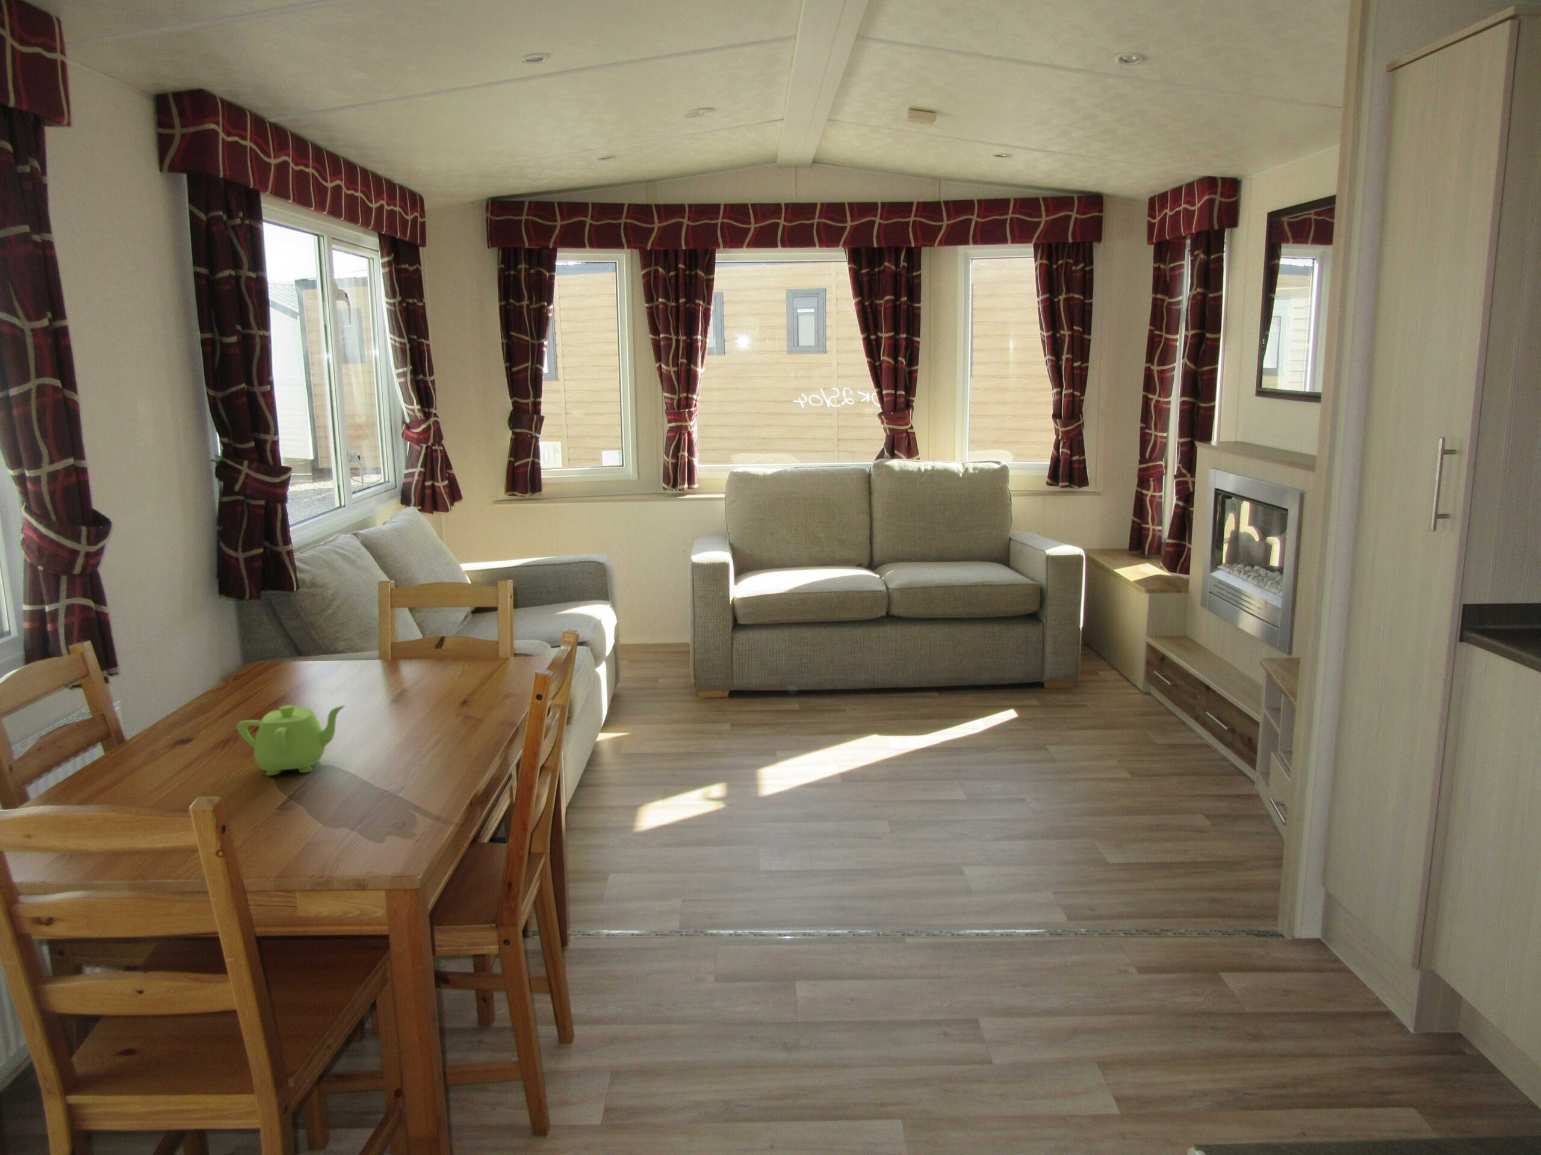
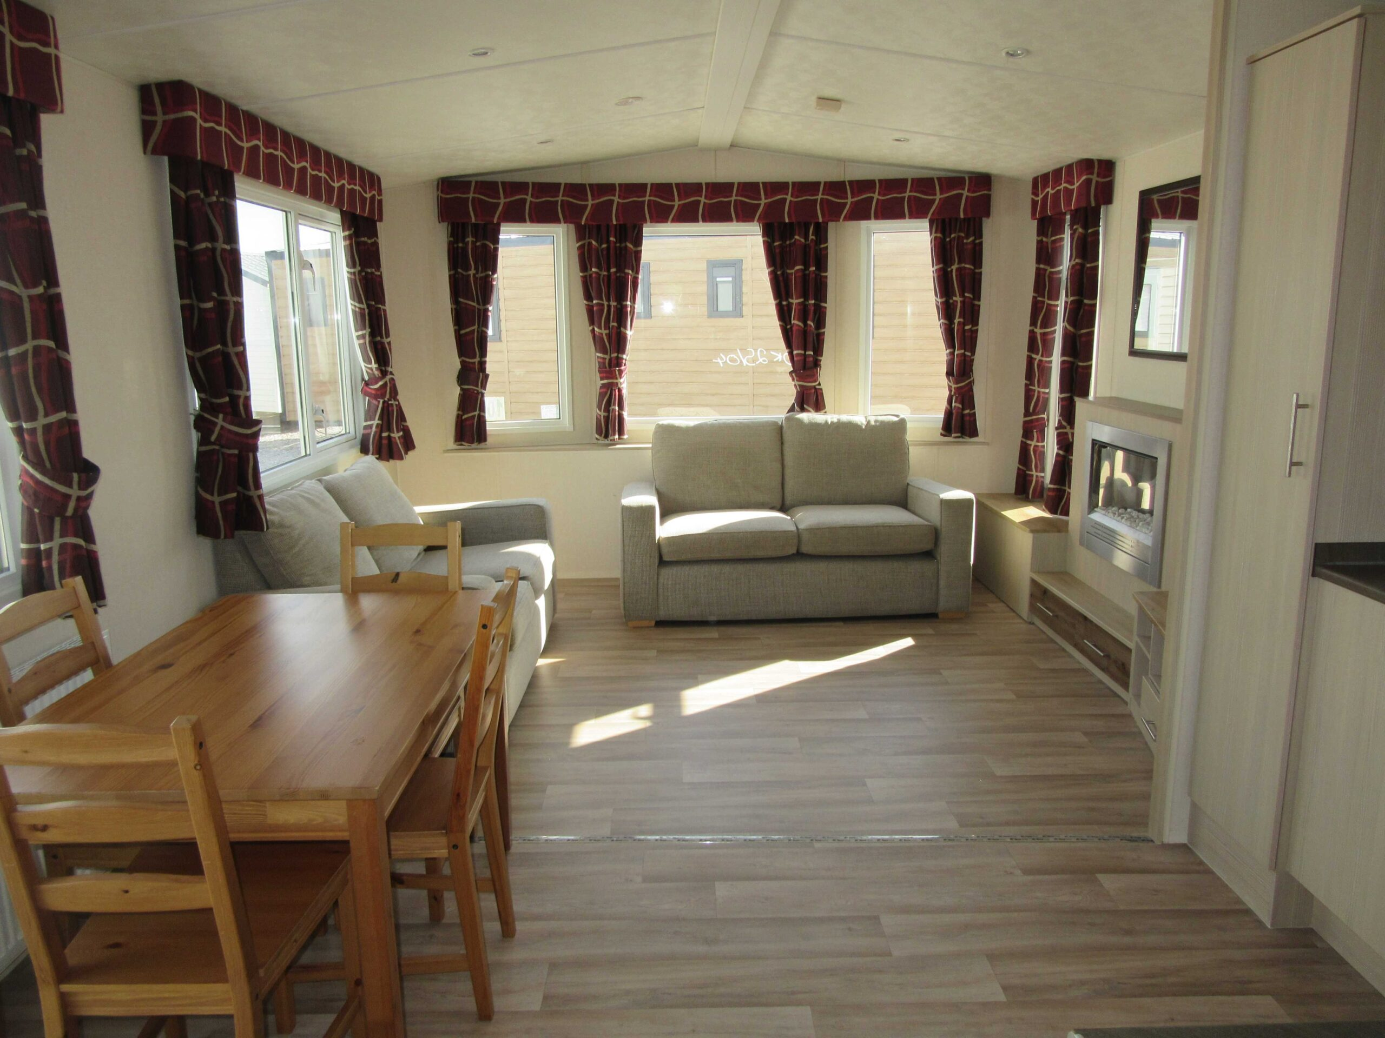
- teapot [235,705,346,776]
